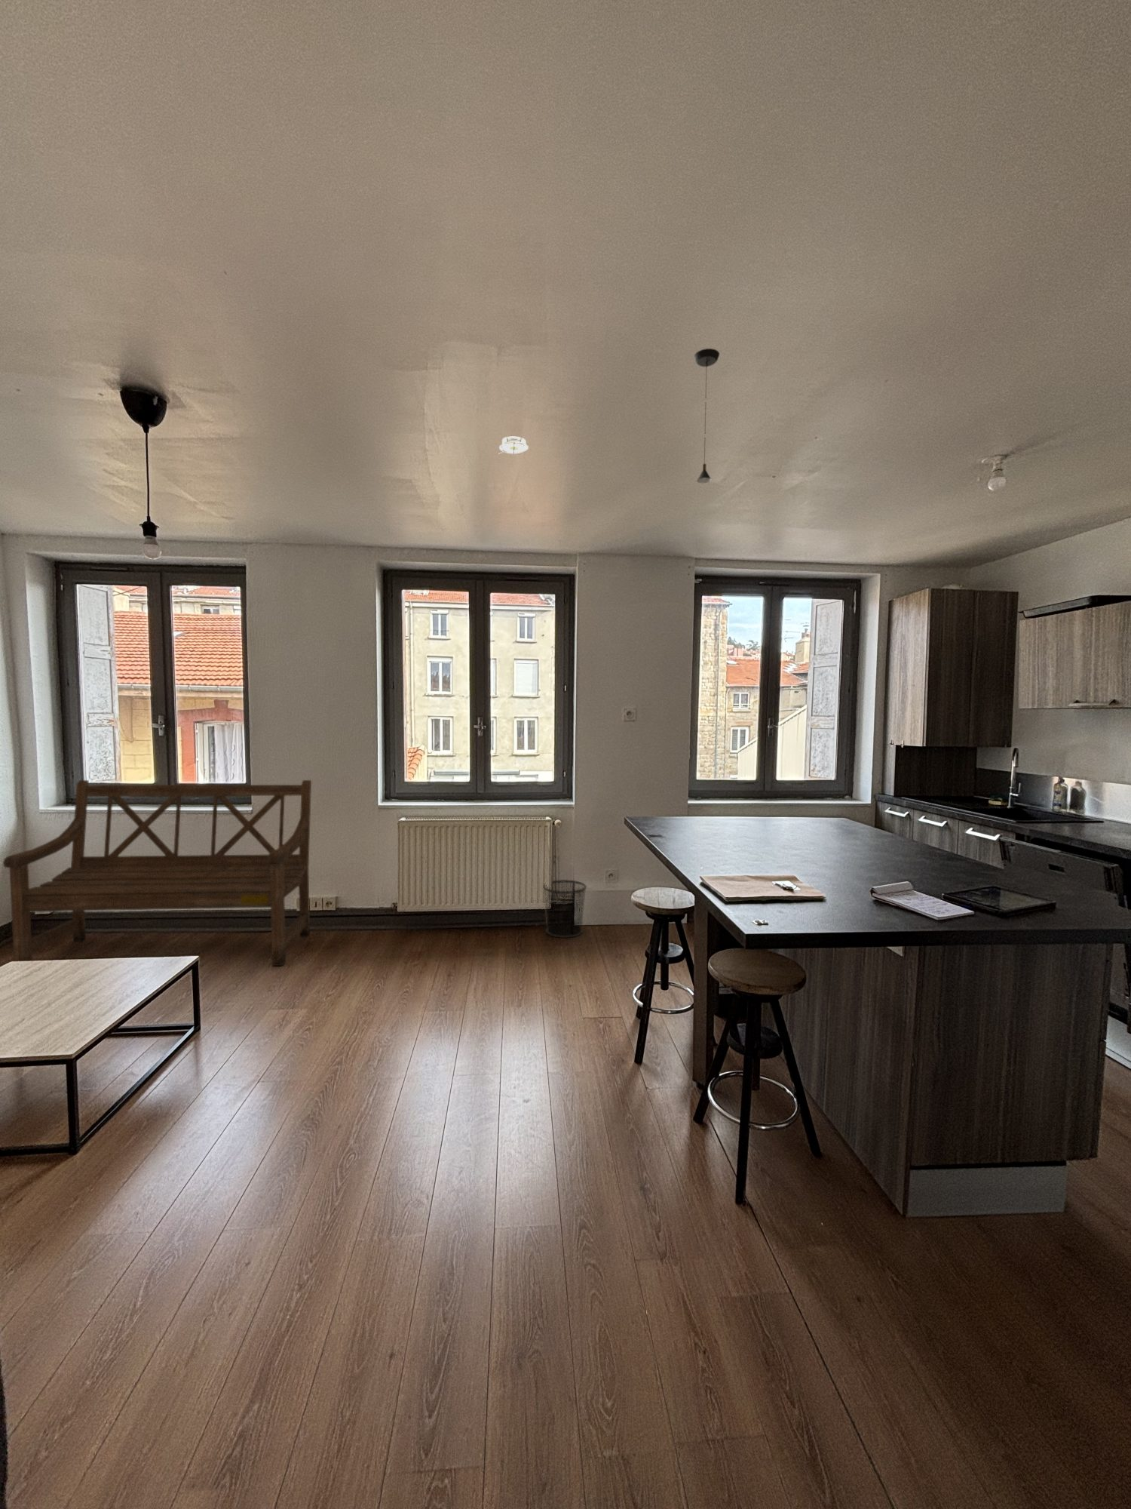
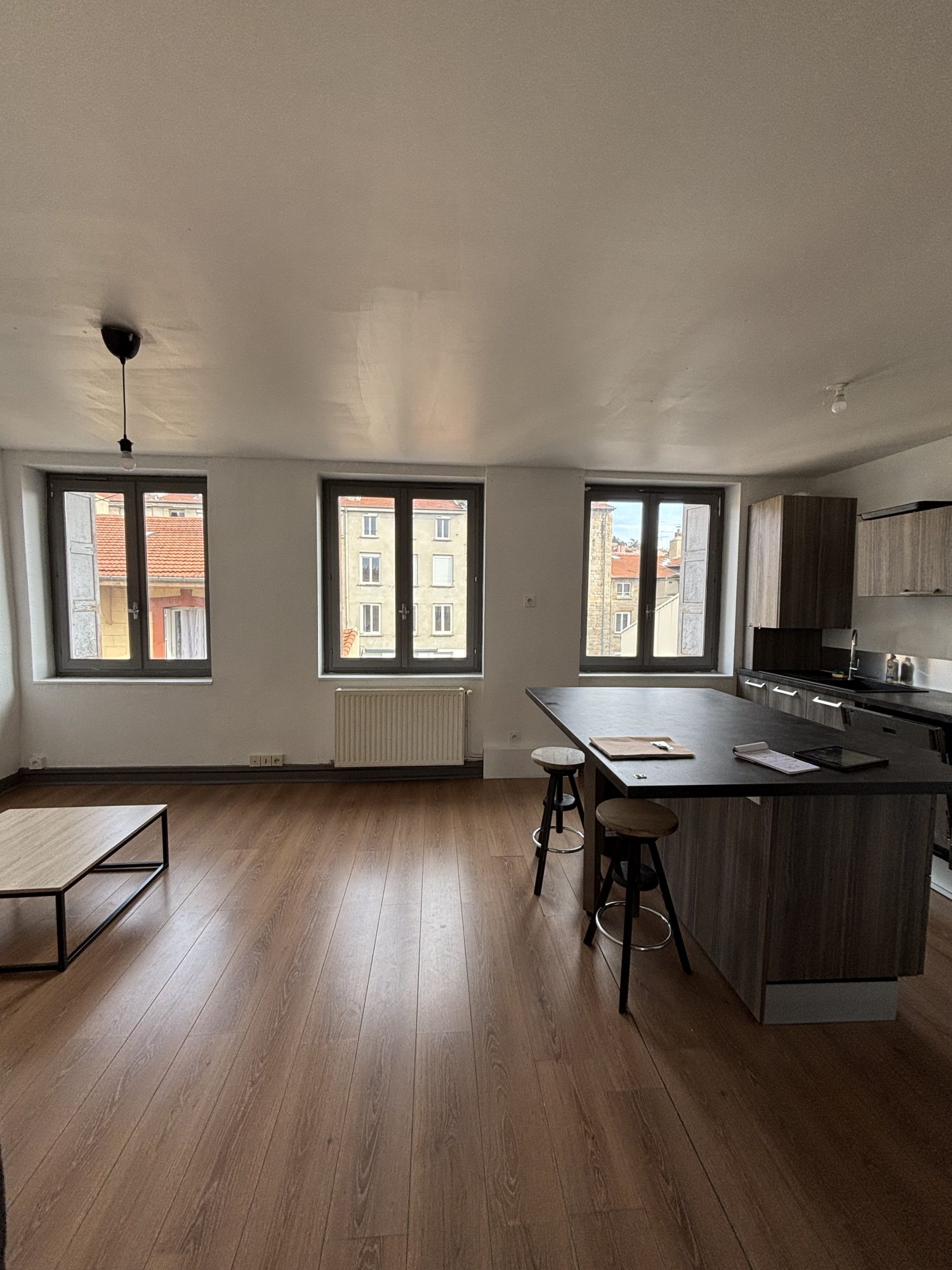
- smoke detector [499,435,530,454]
- waste bin [542,879,587,939]
- bench [2,779,312,966]
- pendant light [693,348,720,484]
